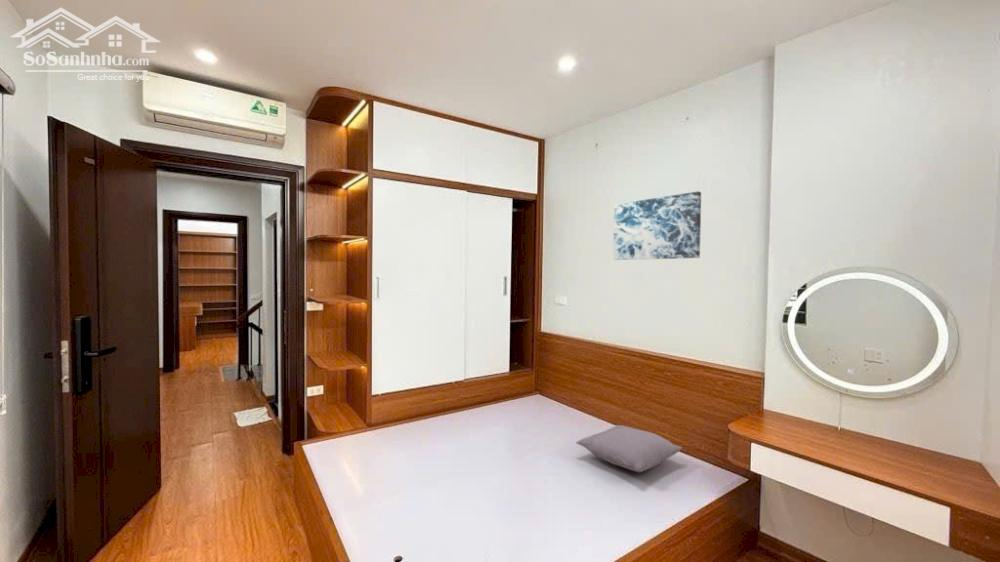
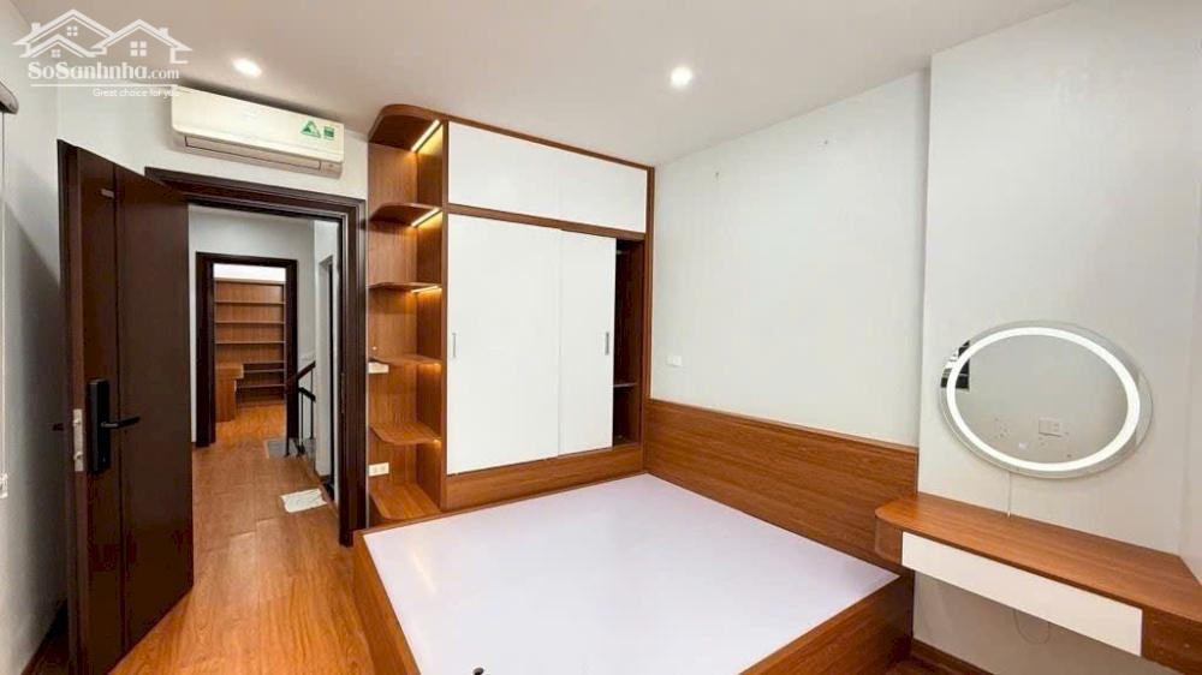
- pillow [575,424,683,473]
- wall art [612,190,702,261]
